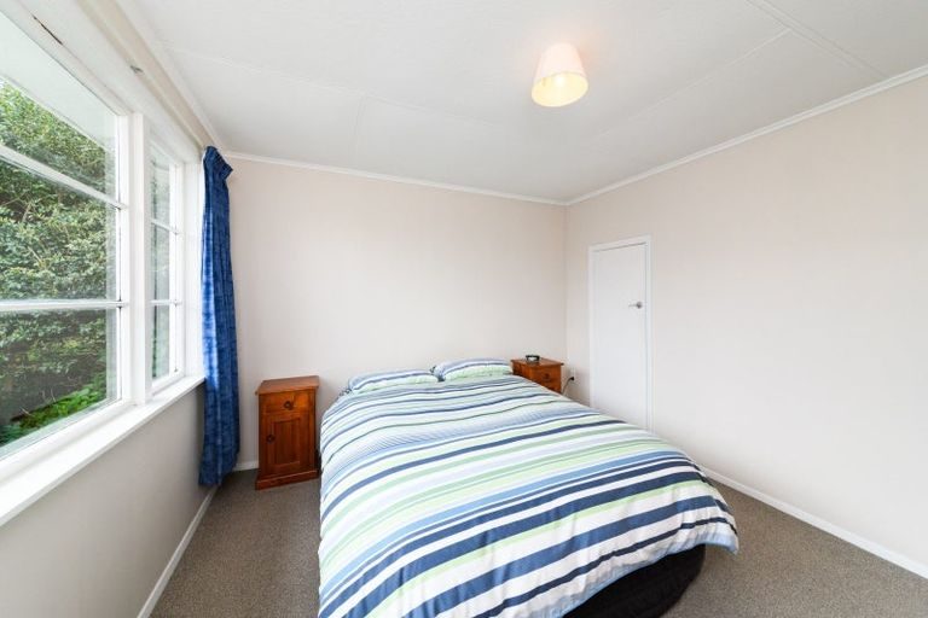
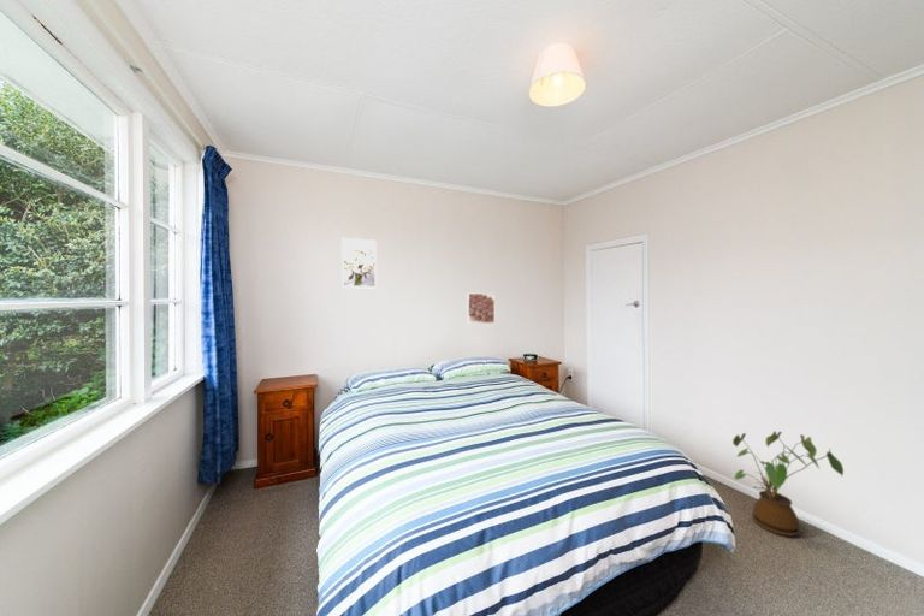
+ house plant [732,430,845,538]
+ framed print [466,292,496,325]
+ wall art [340,237,378,290]
